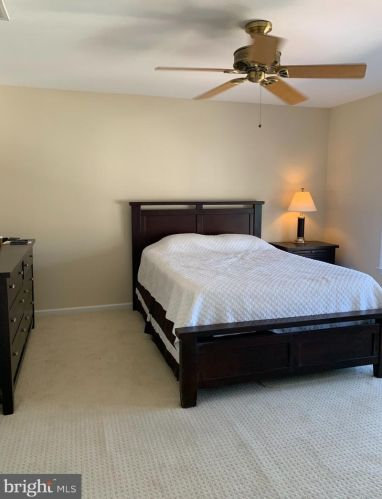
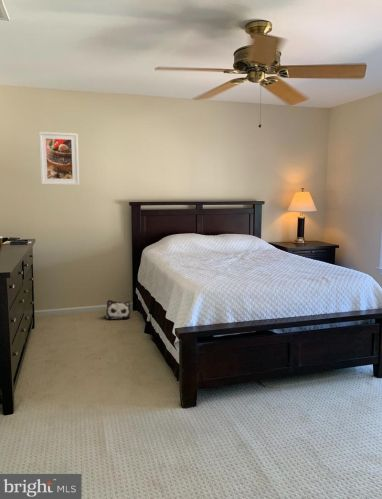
+ plush toy [105,299,131,320]
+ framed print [38,131,80,186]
